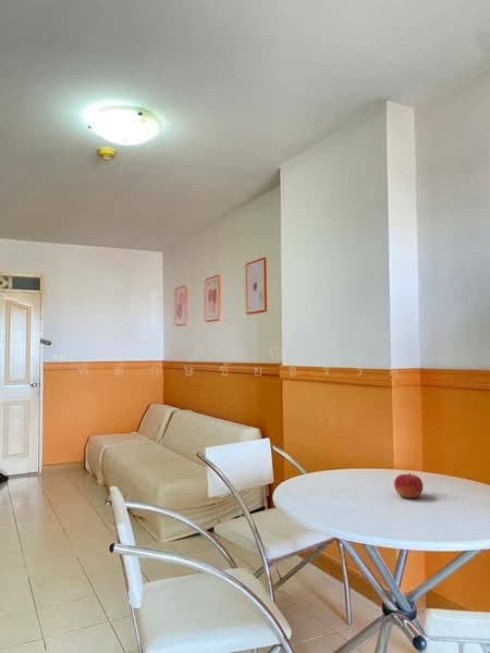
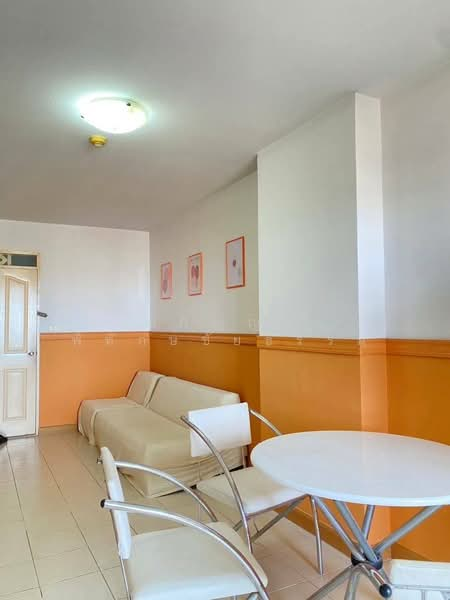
- fruit [393,472,424,500]
